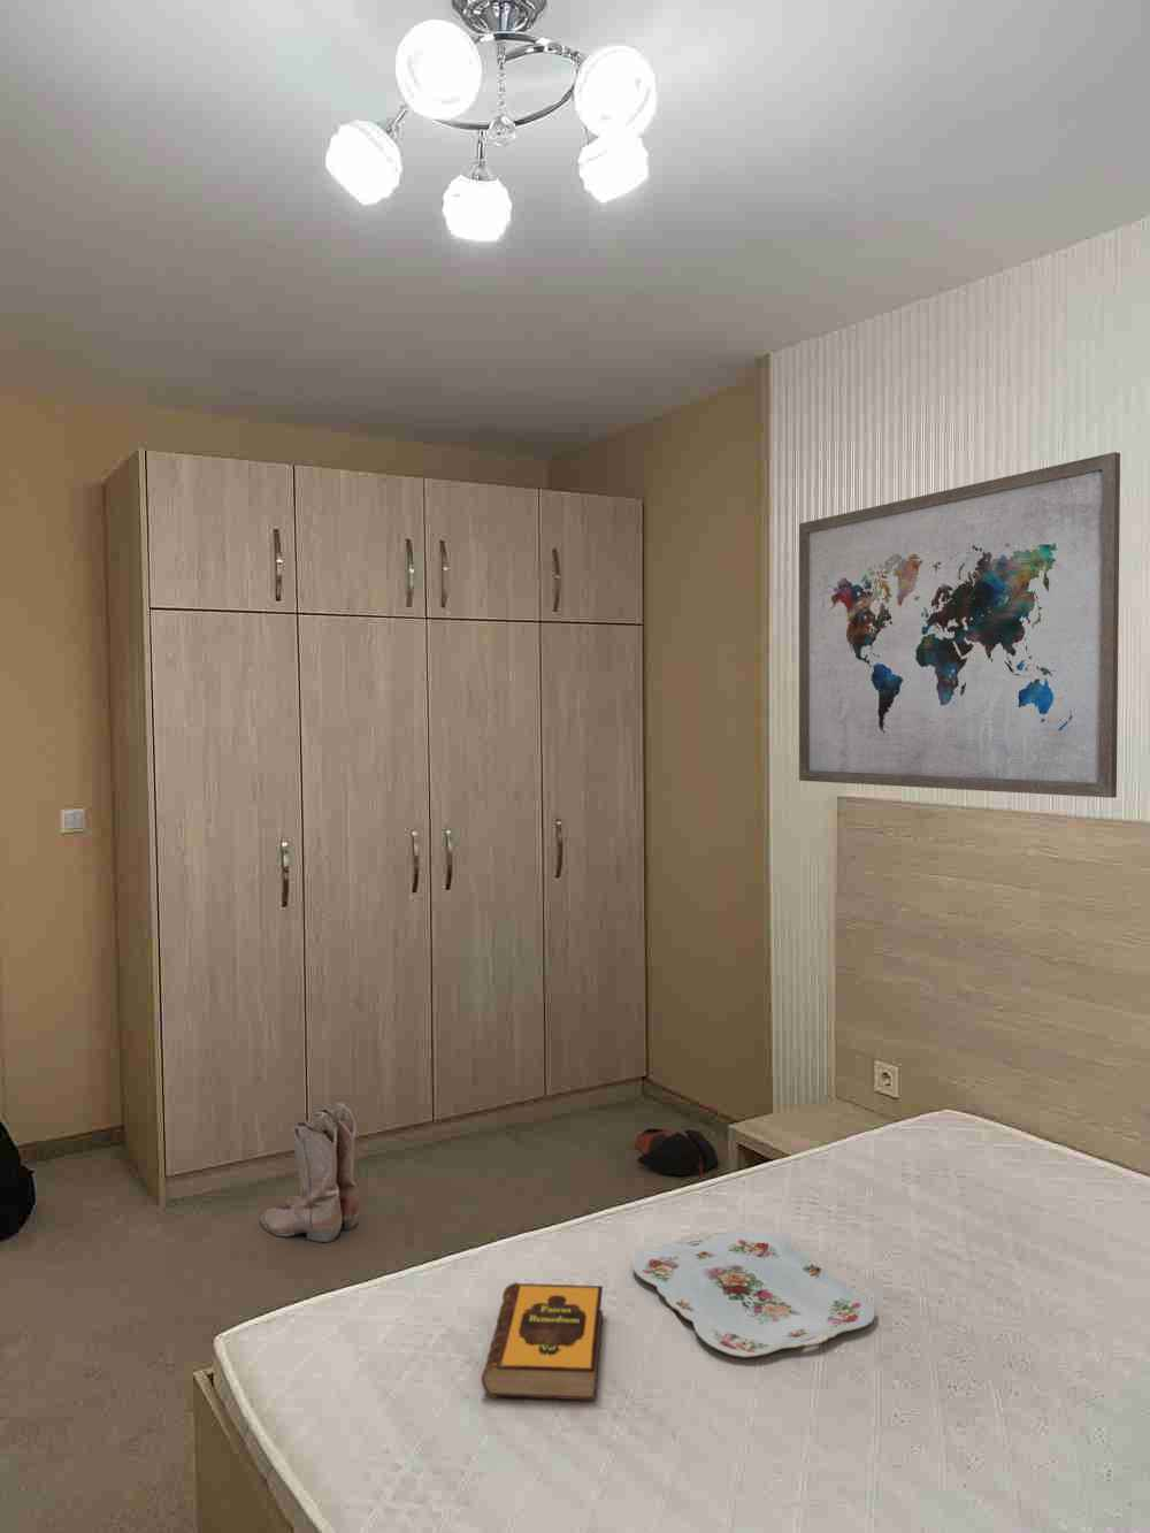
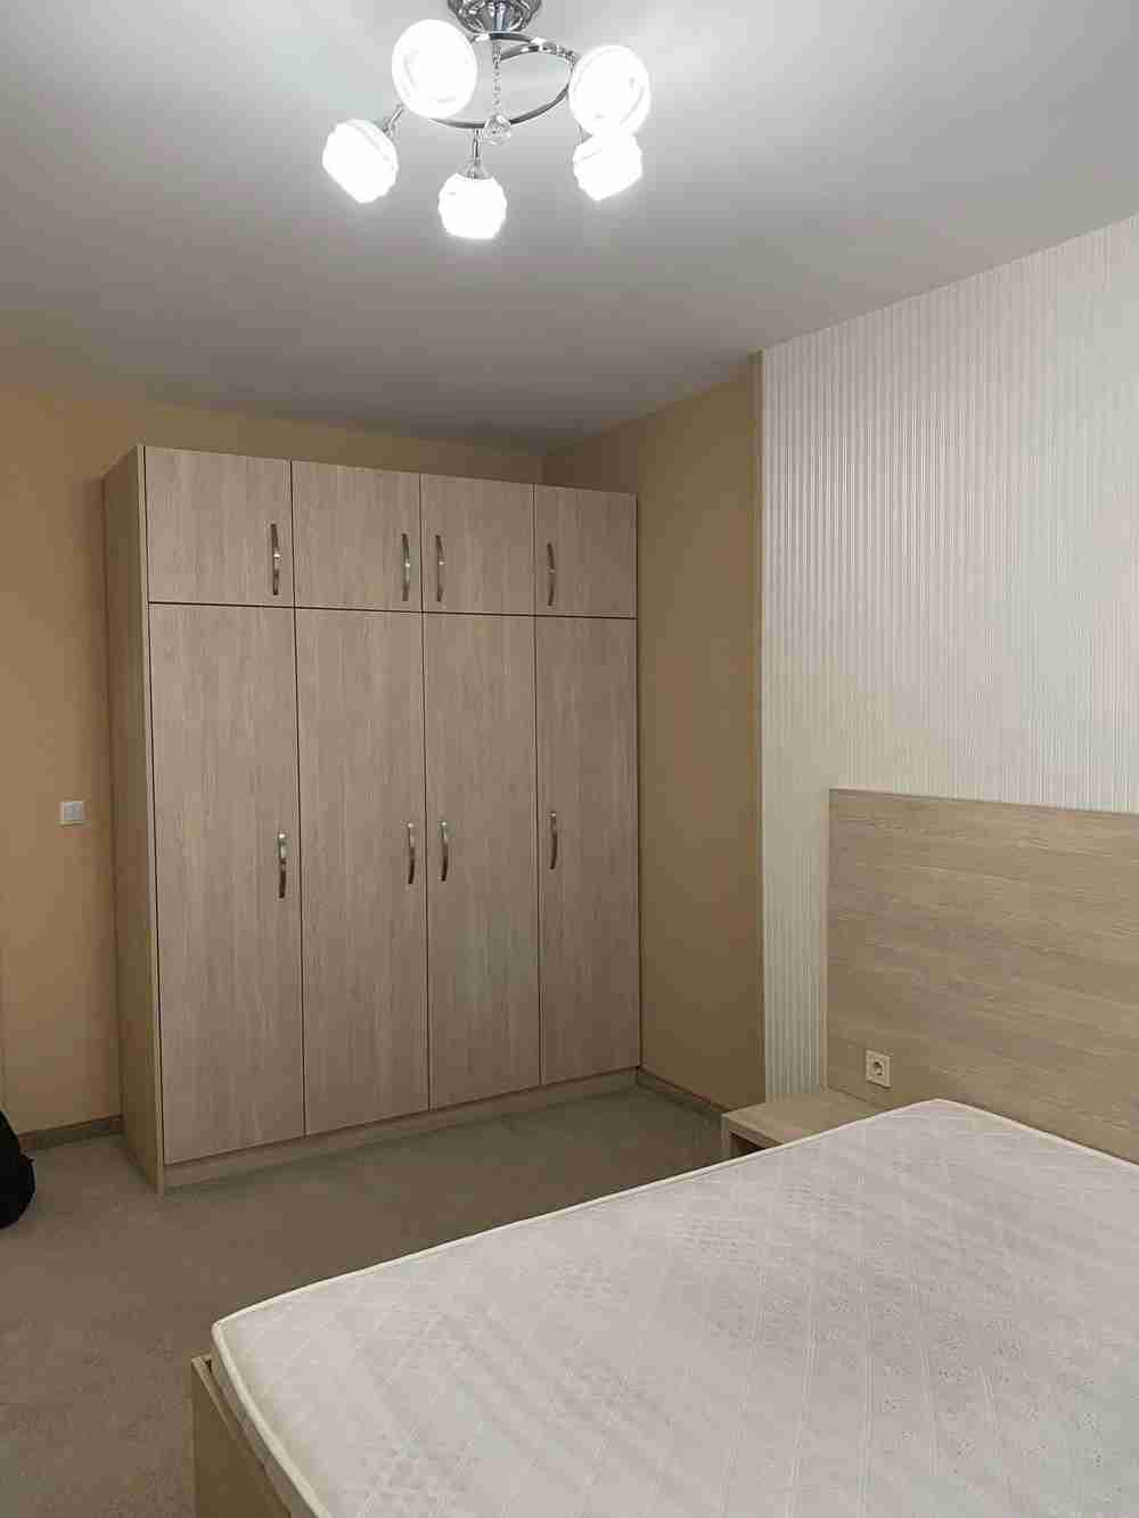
- hardback book [481,1282,604,1401]
- serving tray [631,1229,876,1358]
- boots [260,1102,360,1243]
- wall art [798,451,1121,800]
- bag [634,1128,720,1177]
